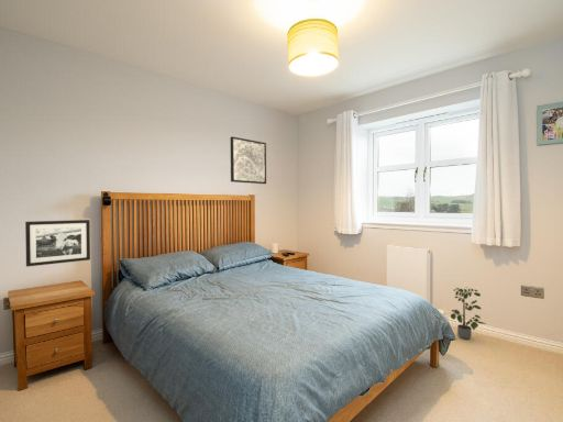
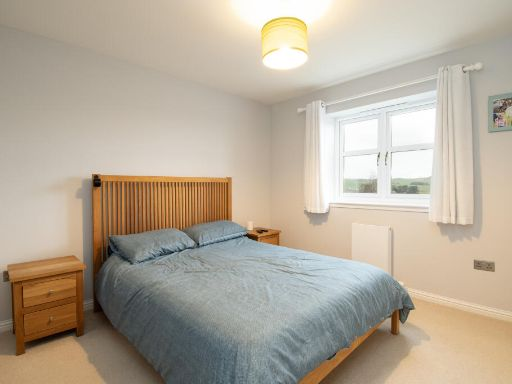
- wall art [230,135,267,185]
- potted plant [450,287,487,340]
- picture frame [24,219,91,268]
